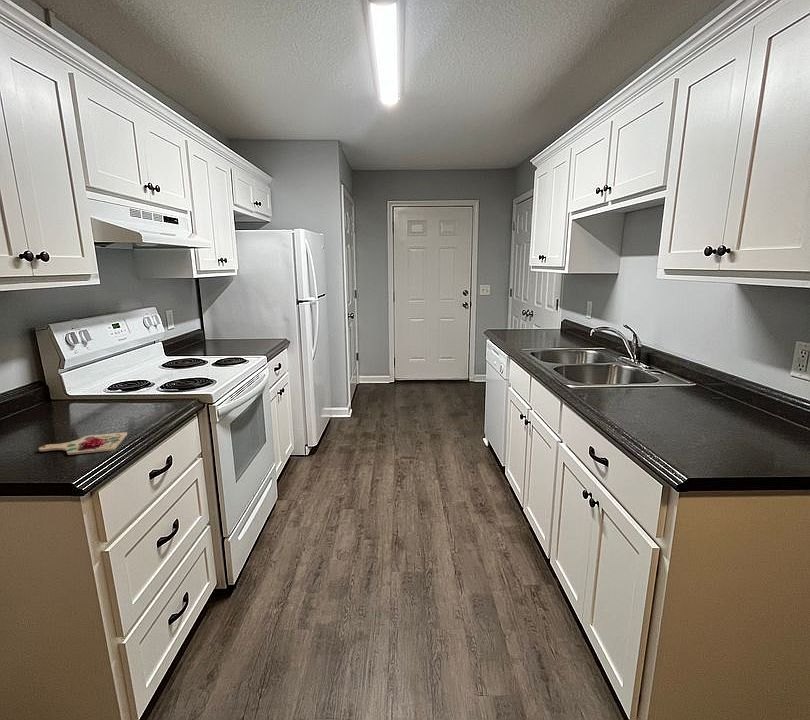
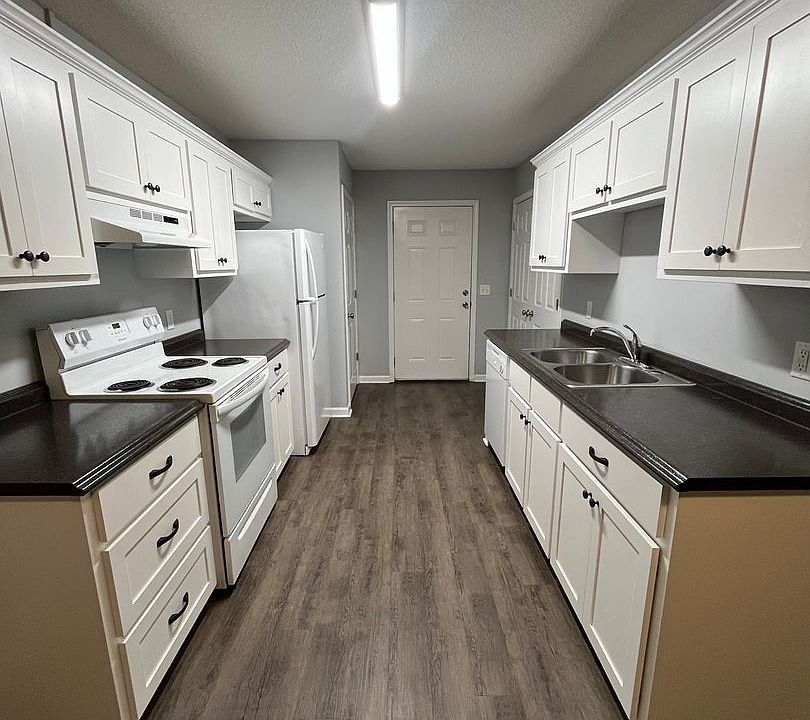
- cutting board [38,431,128,456]
